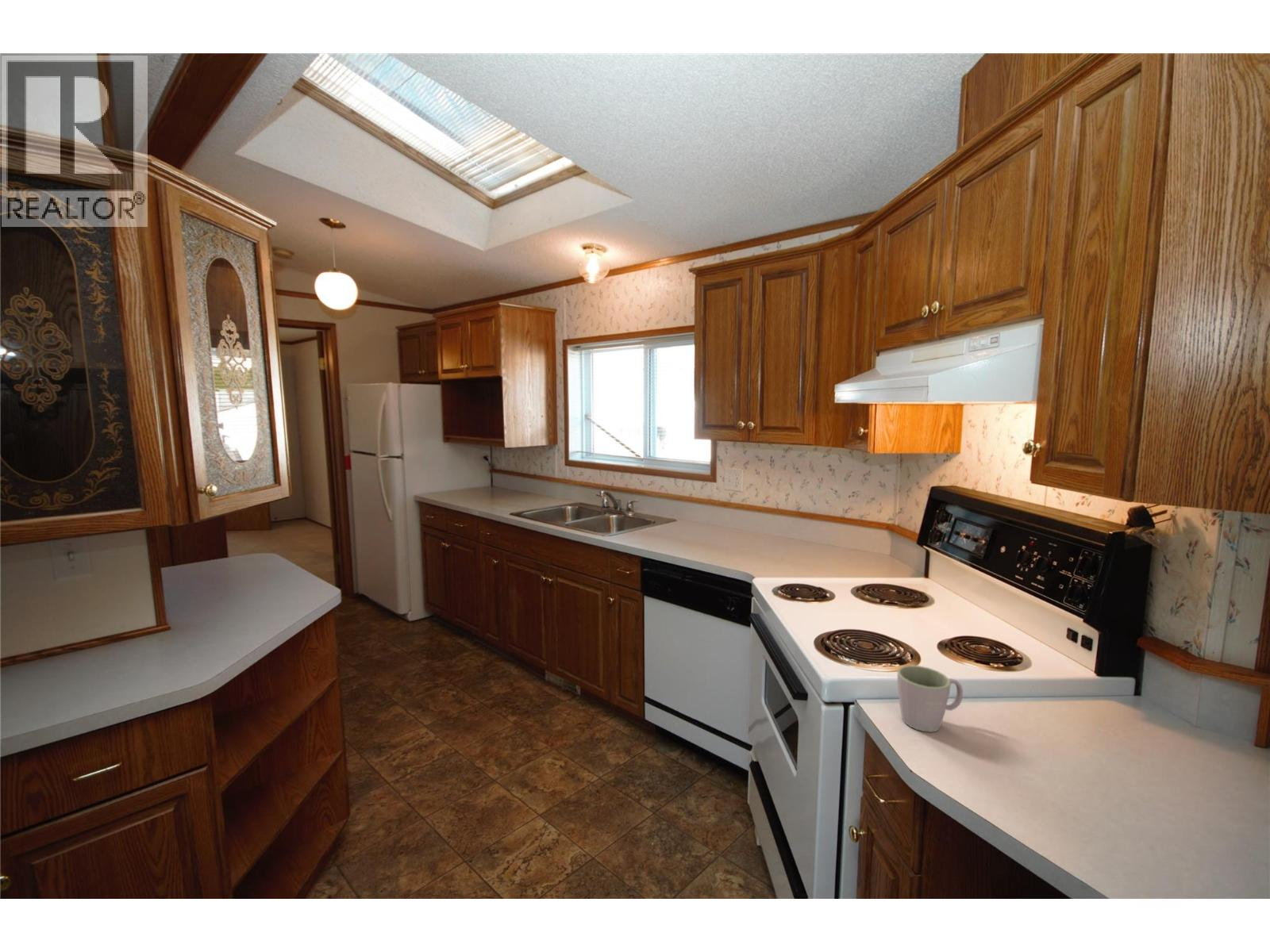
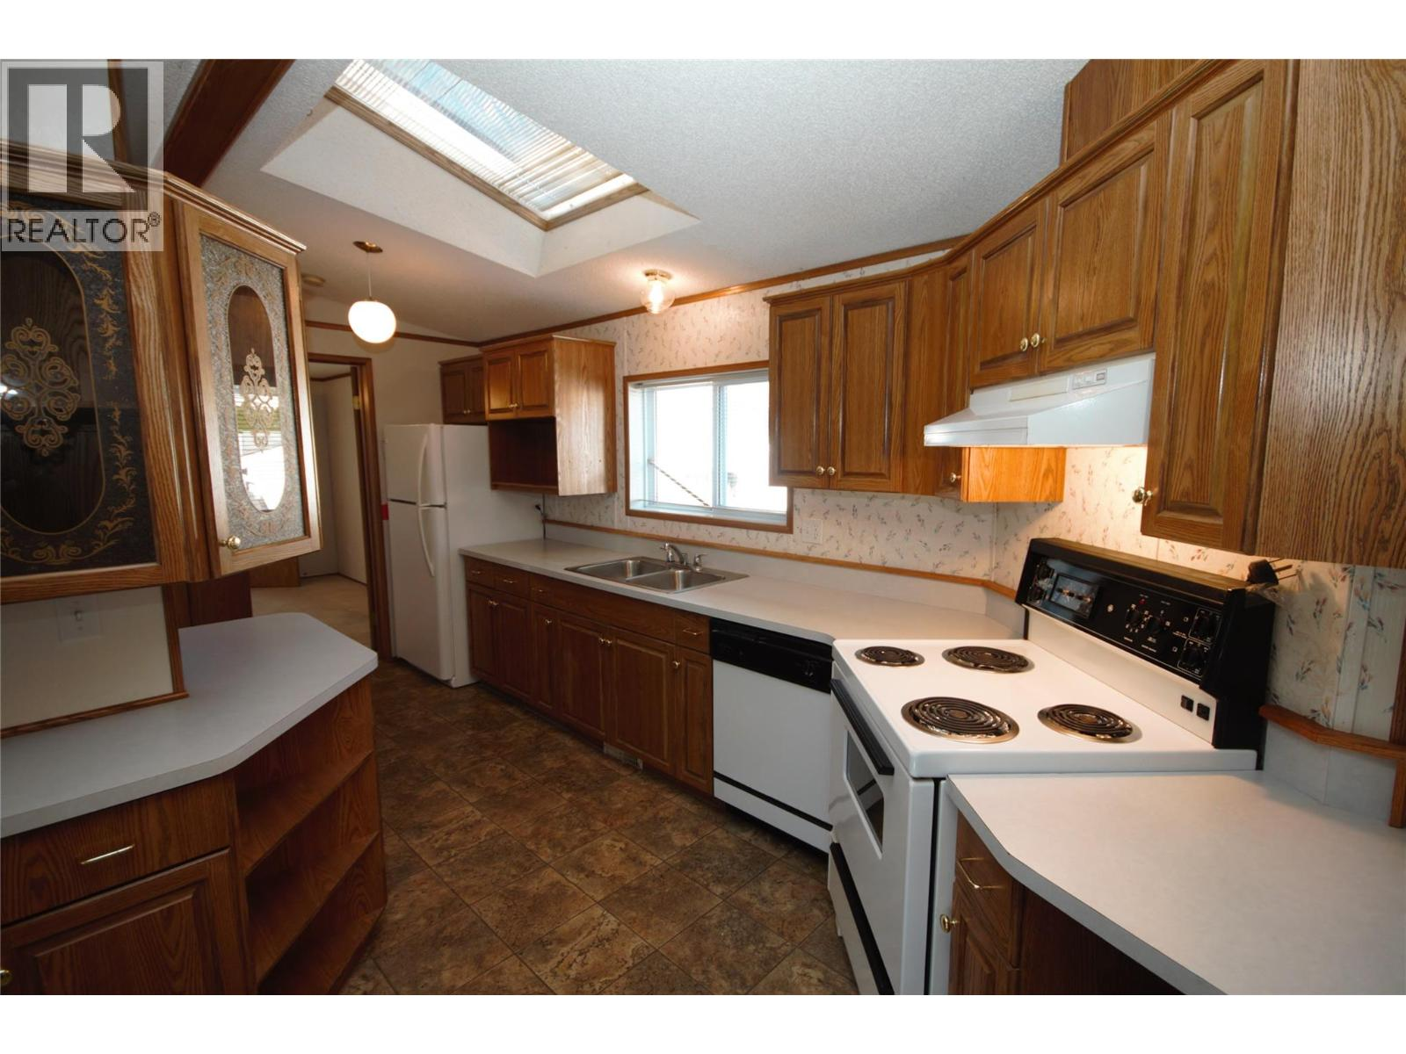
- mug [897,665,964,733]
